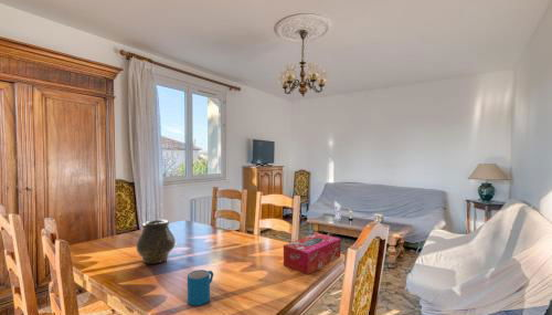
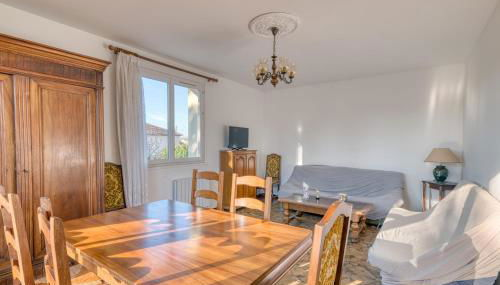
- vase [135,219,177,264]
- tissue box [283,232,341,275]
- mug [187,269,214,306]
